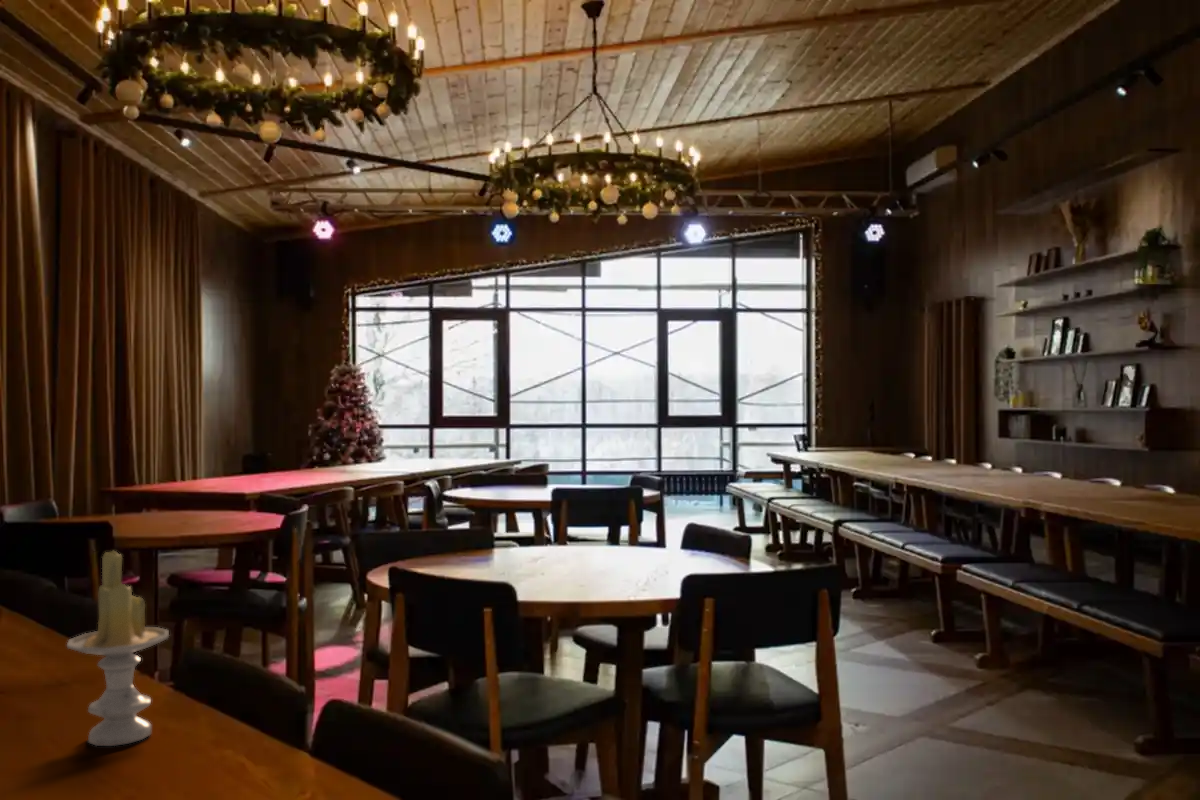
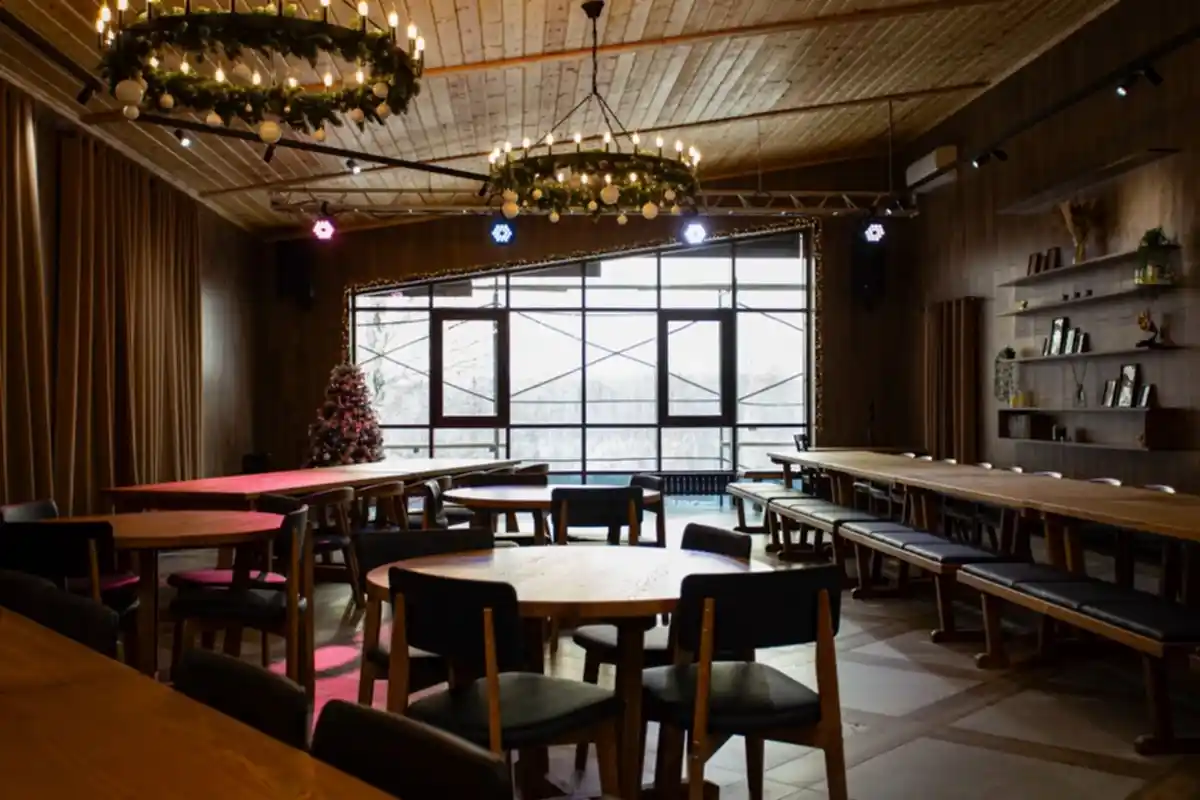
- candle [66,550,170,747]
